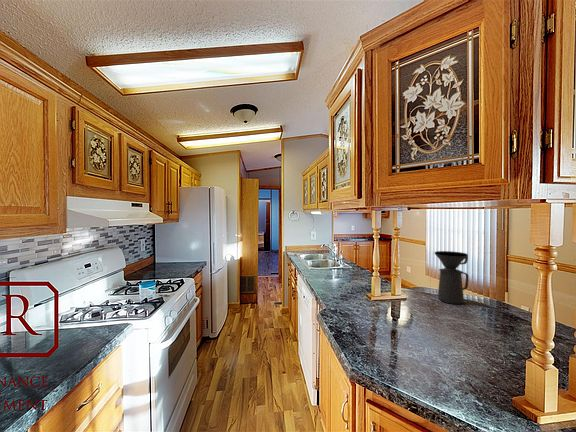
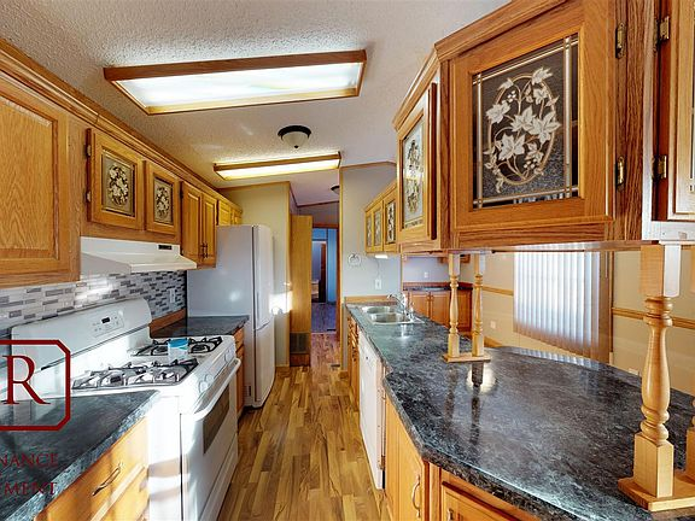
- coffee maker [434,250,469,305]
